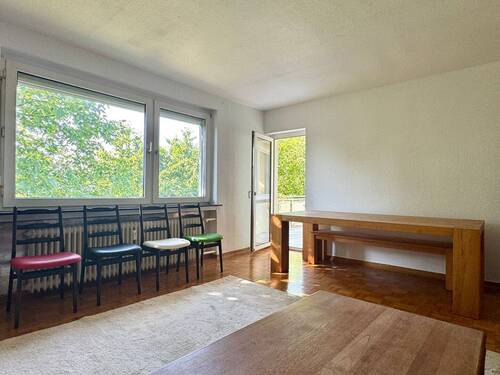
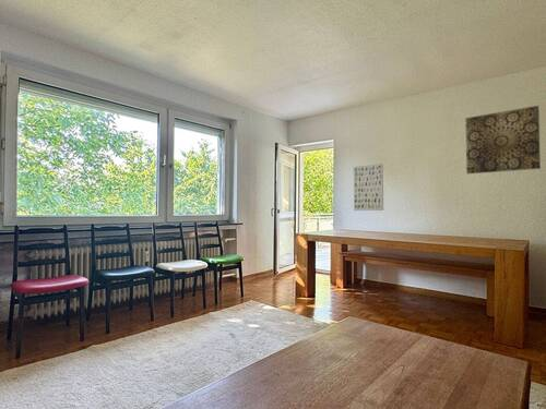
+ wall art [464,105,542,175]
+ wall art [353,163,384,212]
